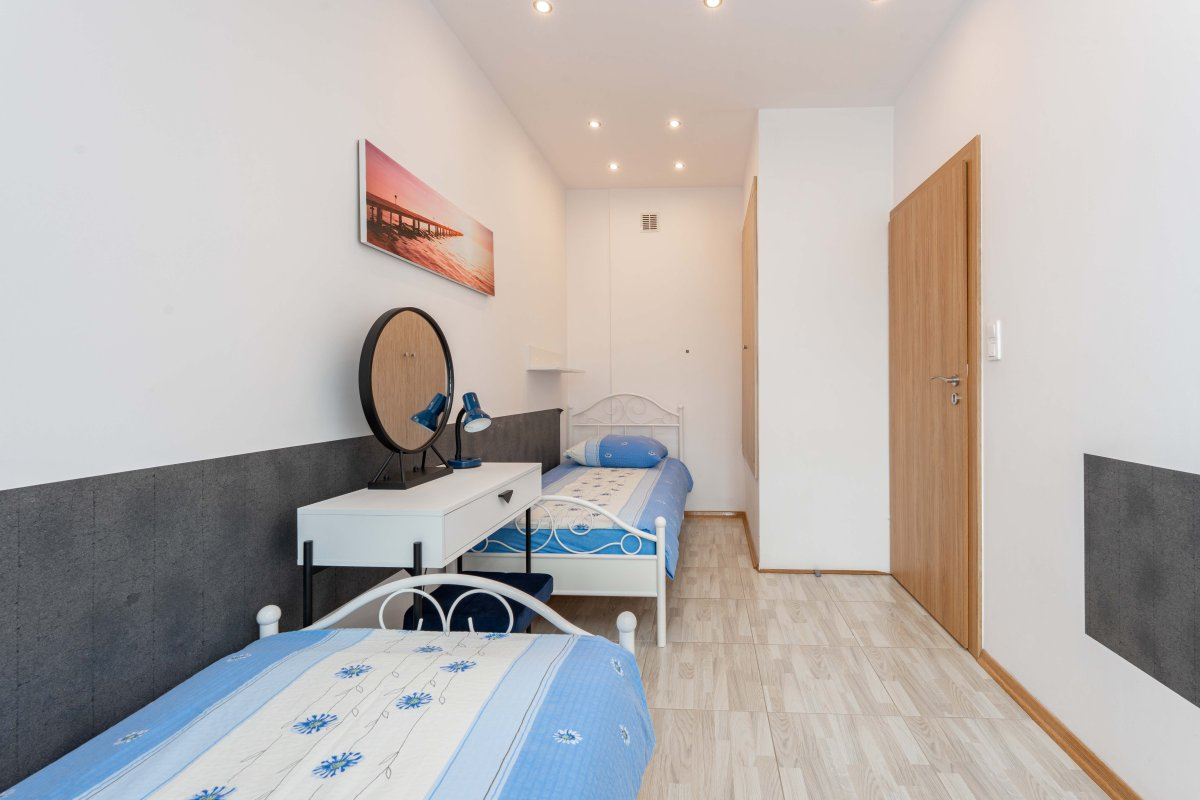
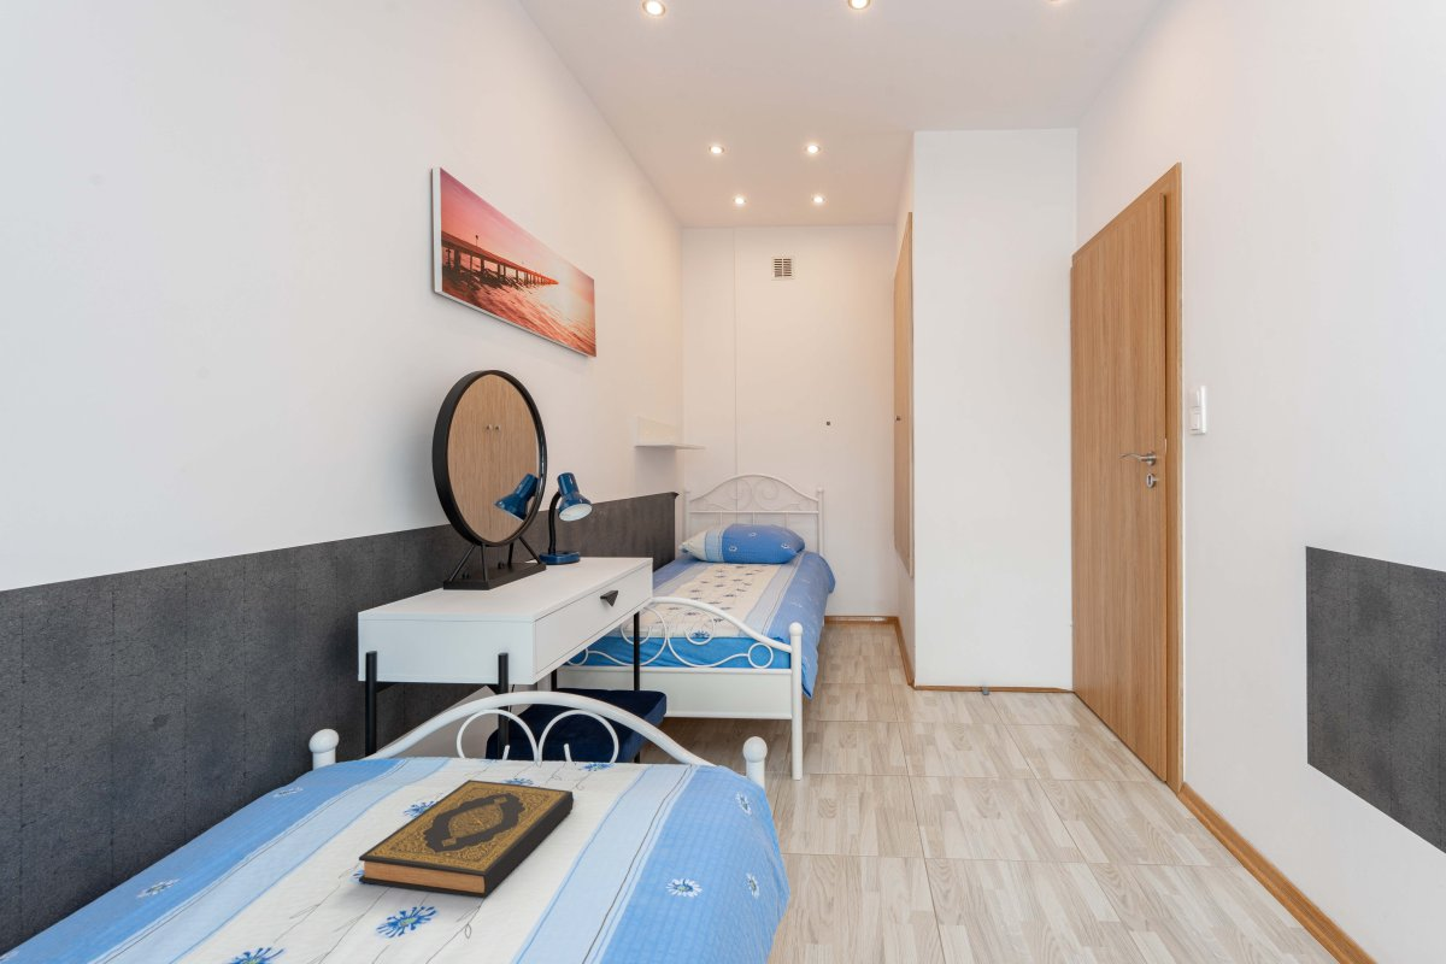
+ hardback book [358,778,575,898]
